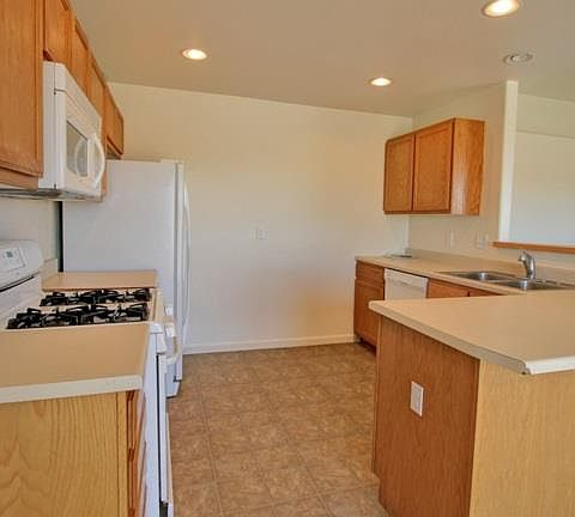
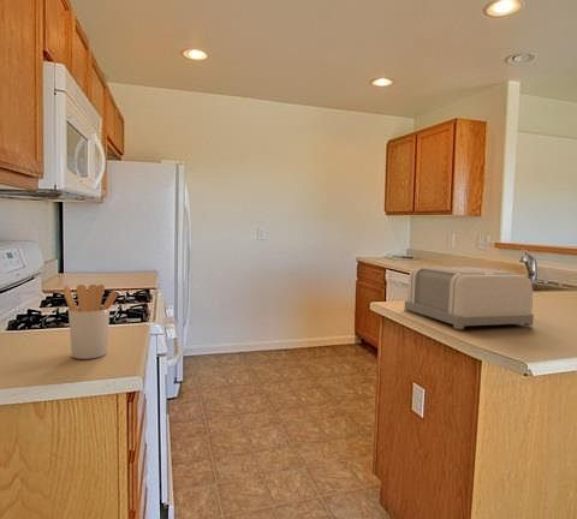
+ utensil holder [63,284,119,360]
+ toaster [403,266,535,330]
